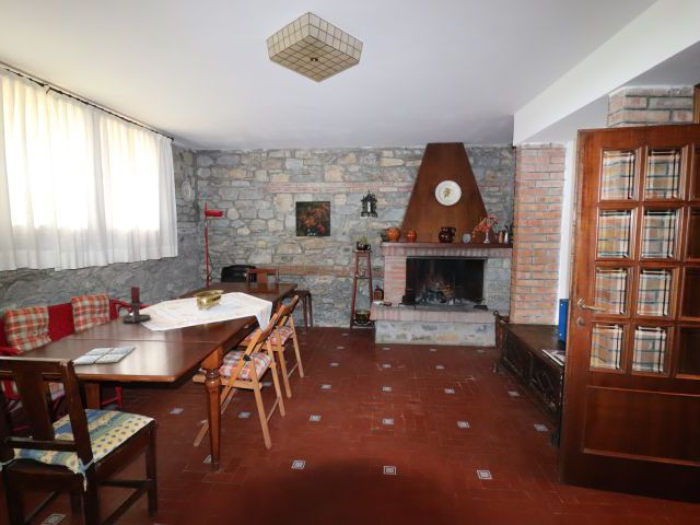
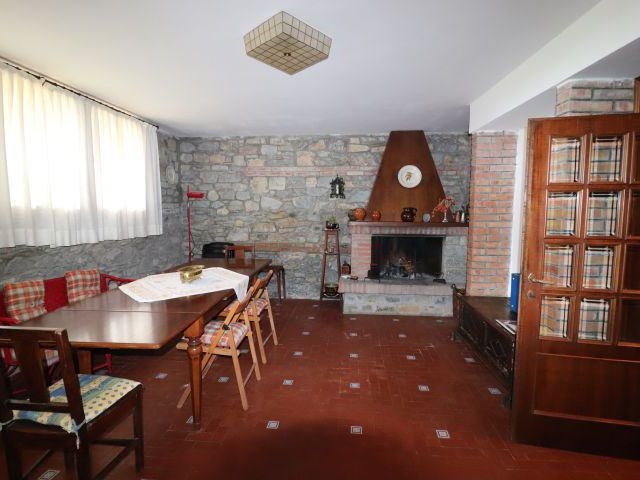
- candle holder [121,285,152,324]
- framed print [294,200,331,237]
- drink coaster [72,346,137,365]
